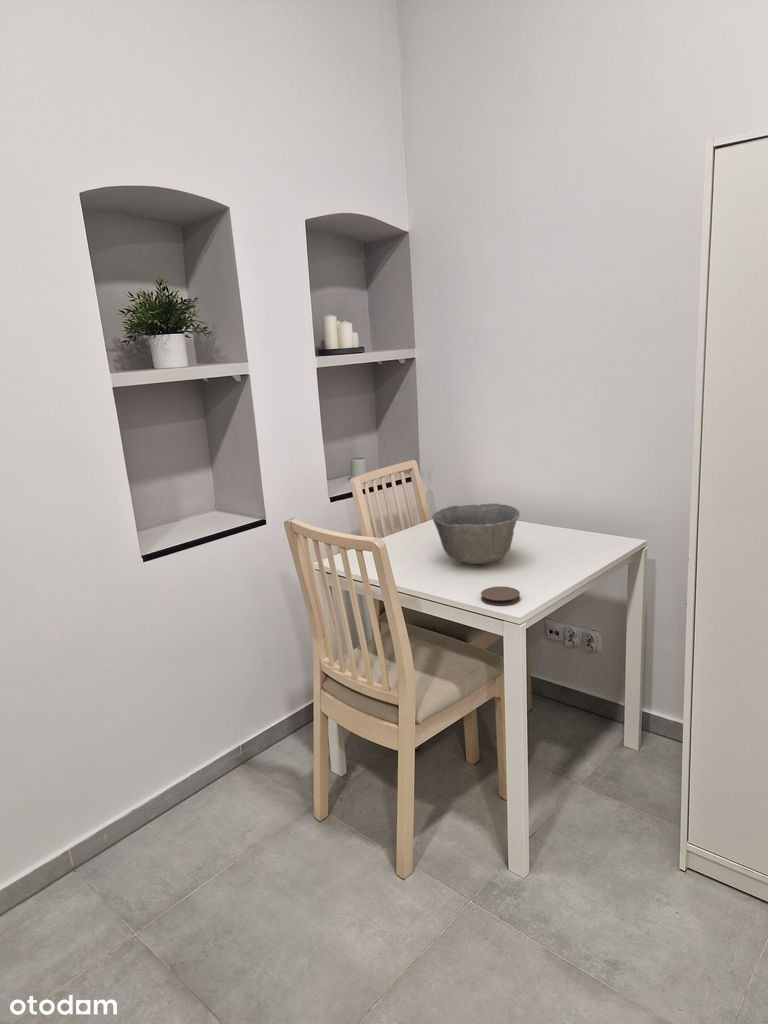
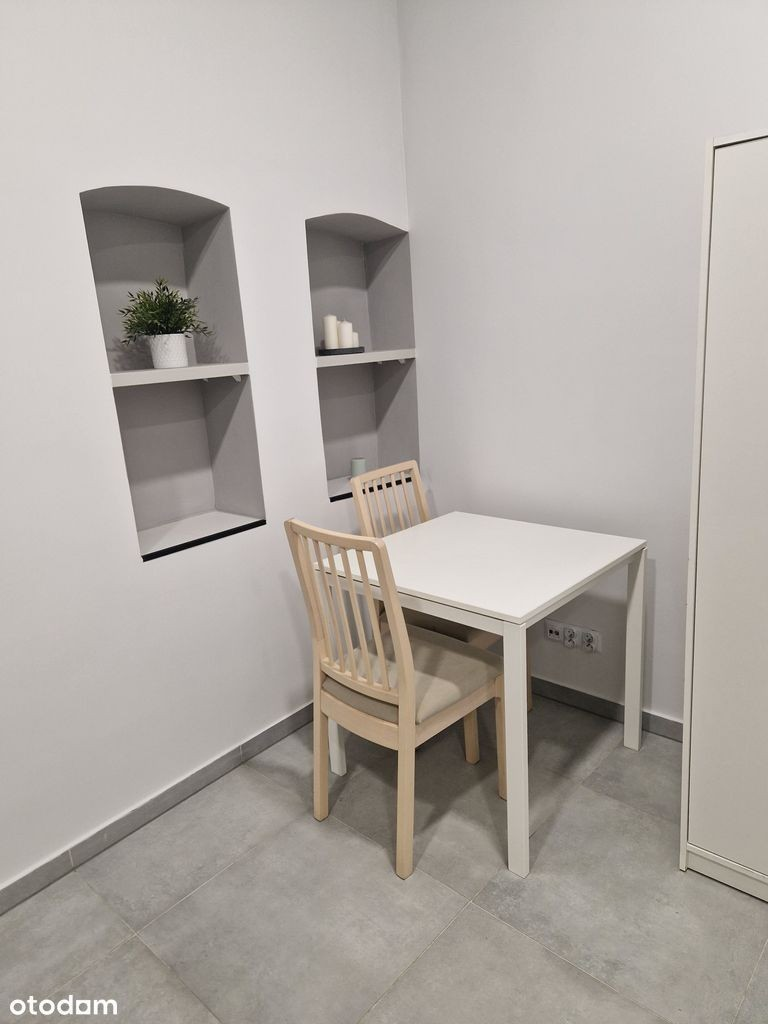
- bowl [431,503,521,565]
- coaster [480,586,521,606]
